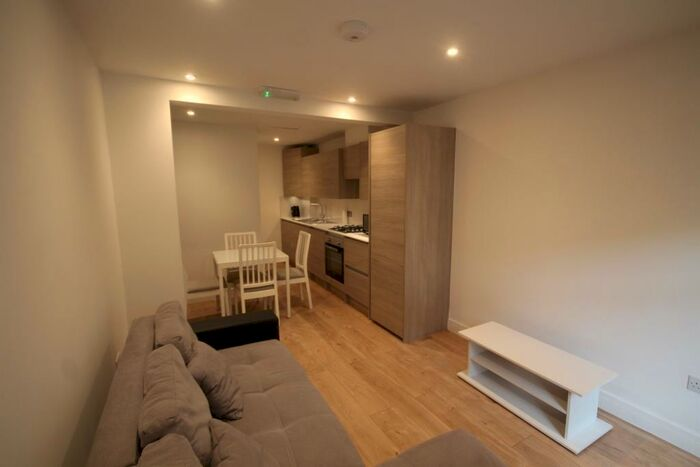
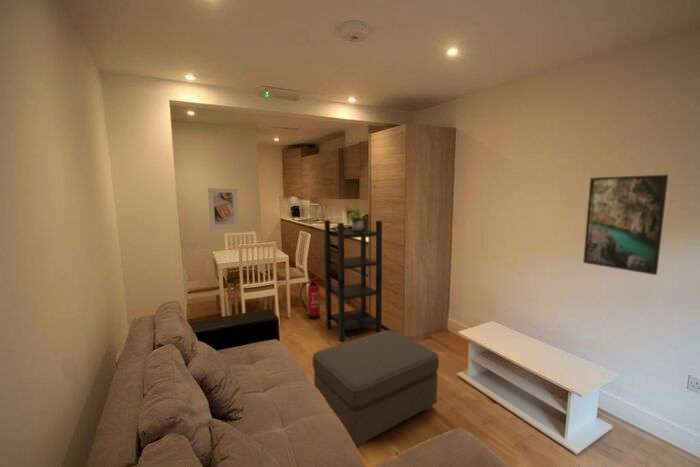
+ potted plant [346,207,366,231]
+ fire extinguisher [299,275,322,320]
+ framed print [582,174,669,276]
+ ottoman [311,329,440,449]
+ shelving unit [323,218,383,342]
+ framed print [207,187,240,231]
